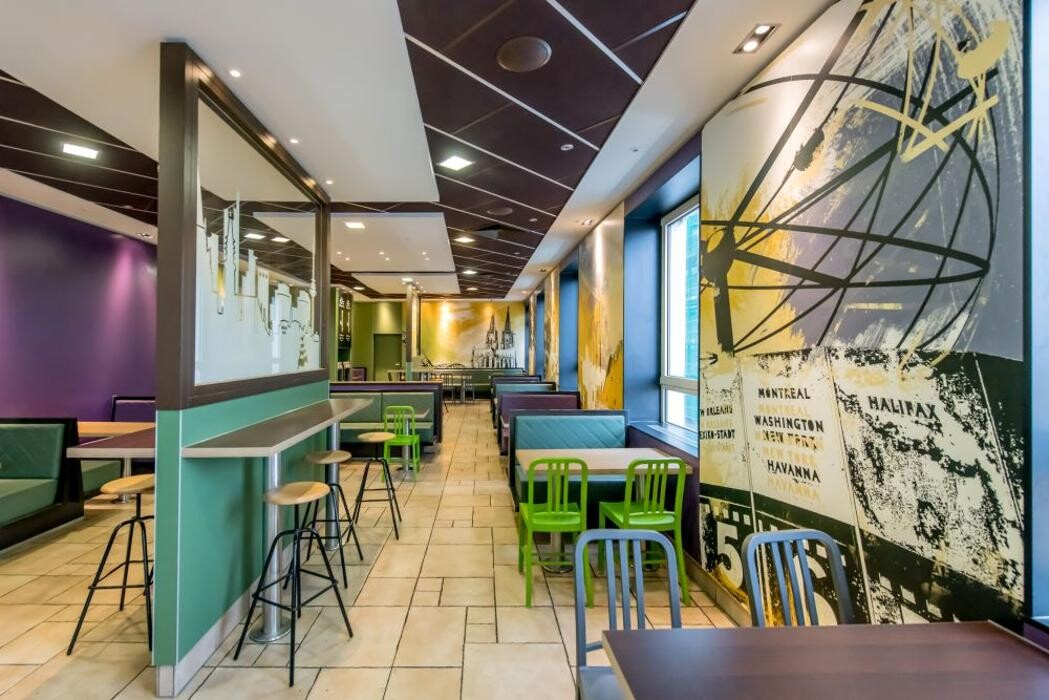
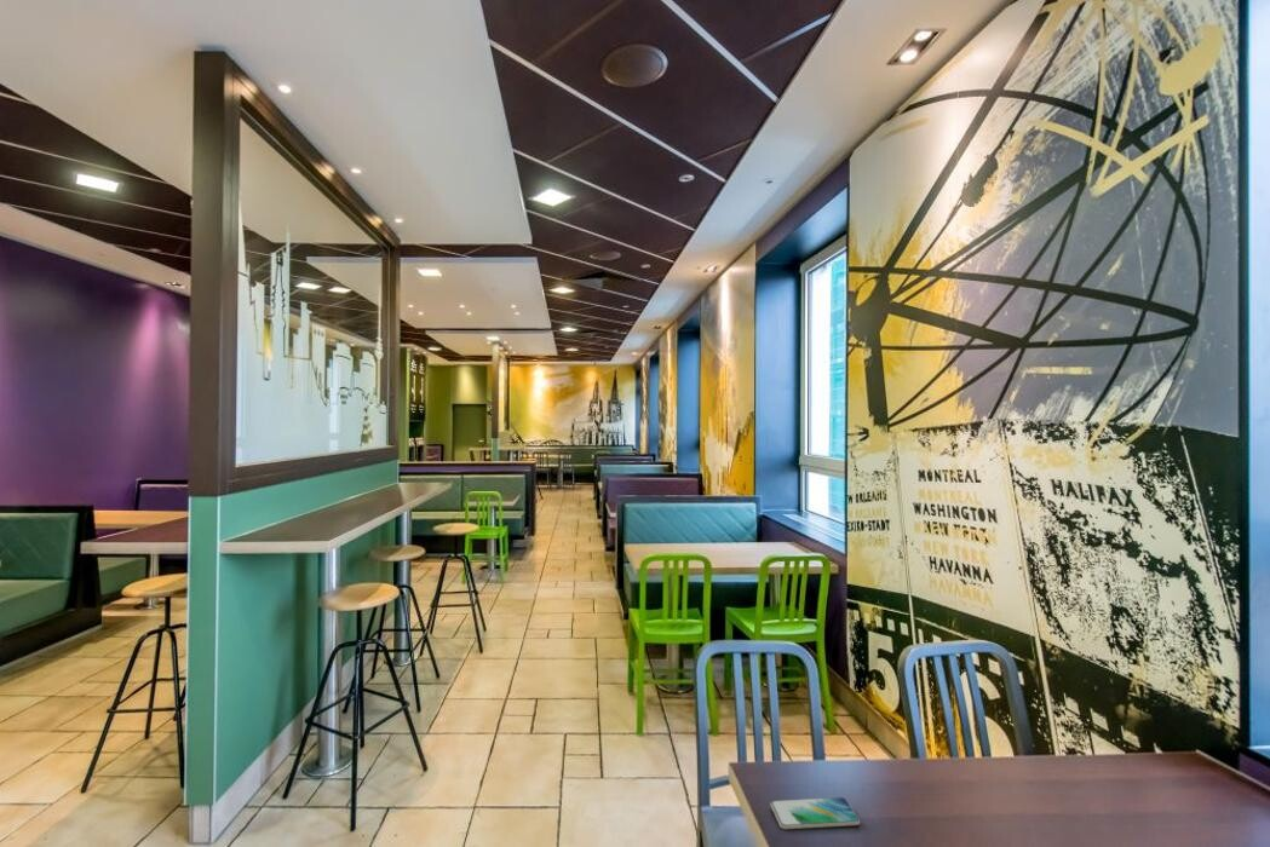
+ smartphone [770,796,861,830]
